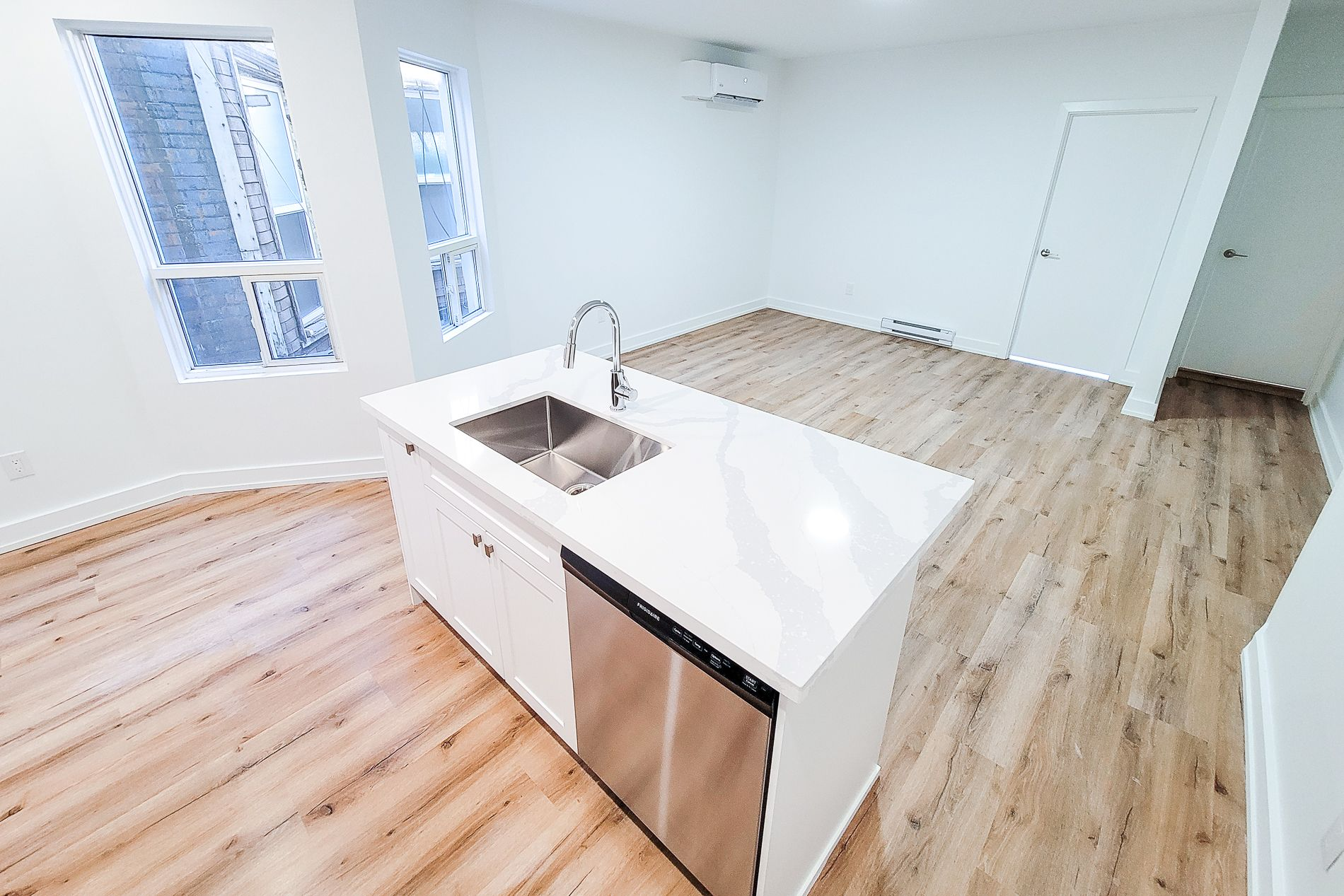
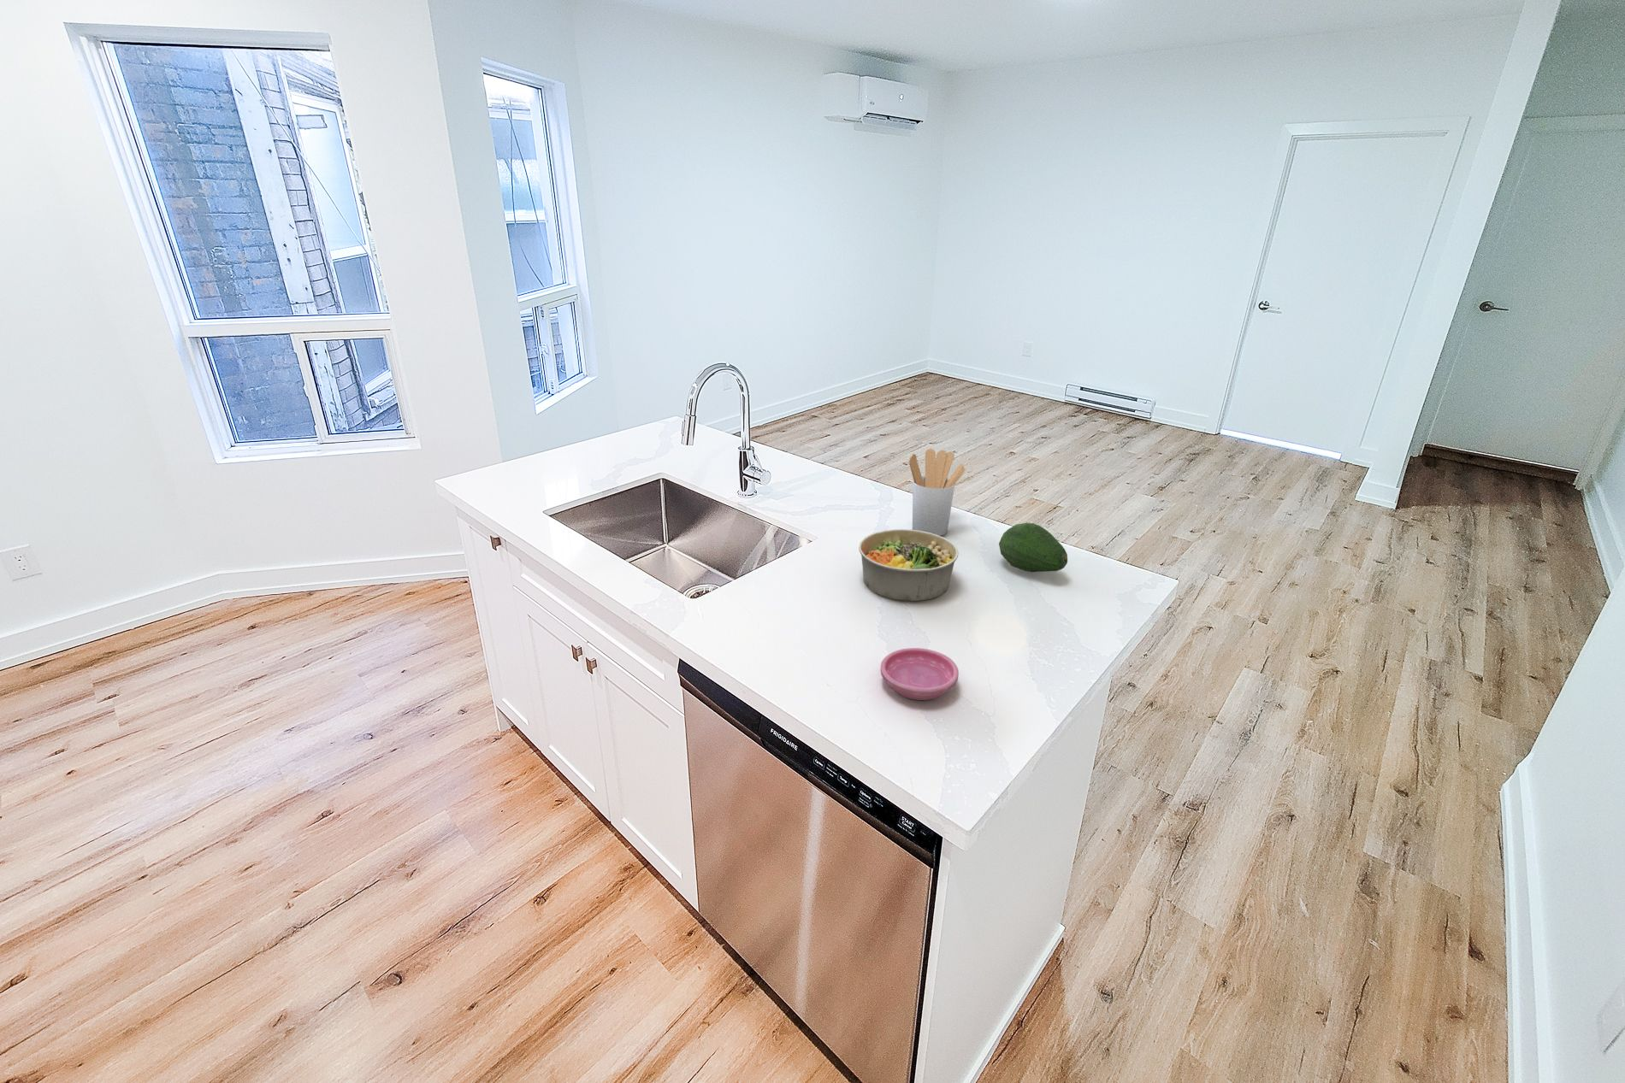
+ bowl [857,528,959,602]
+ utensil holder [908,448,966,535]
+ fruit [997,522,1069,573]
+ saucer [880,647,960,701]
